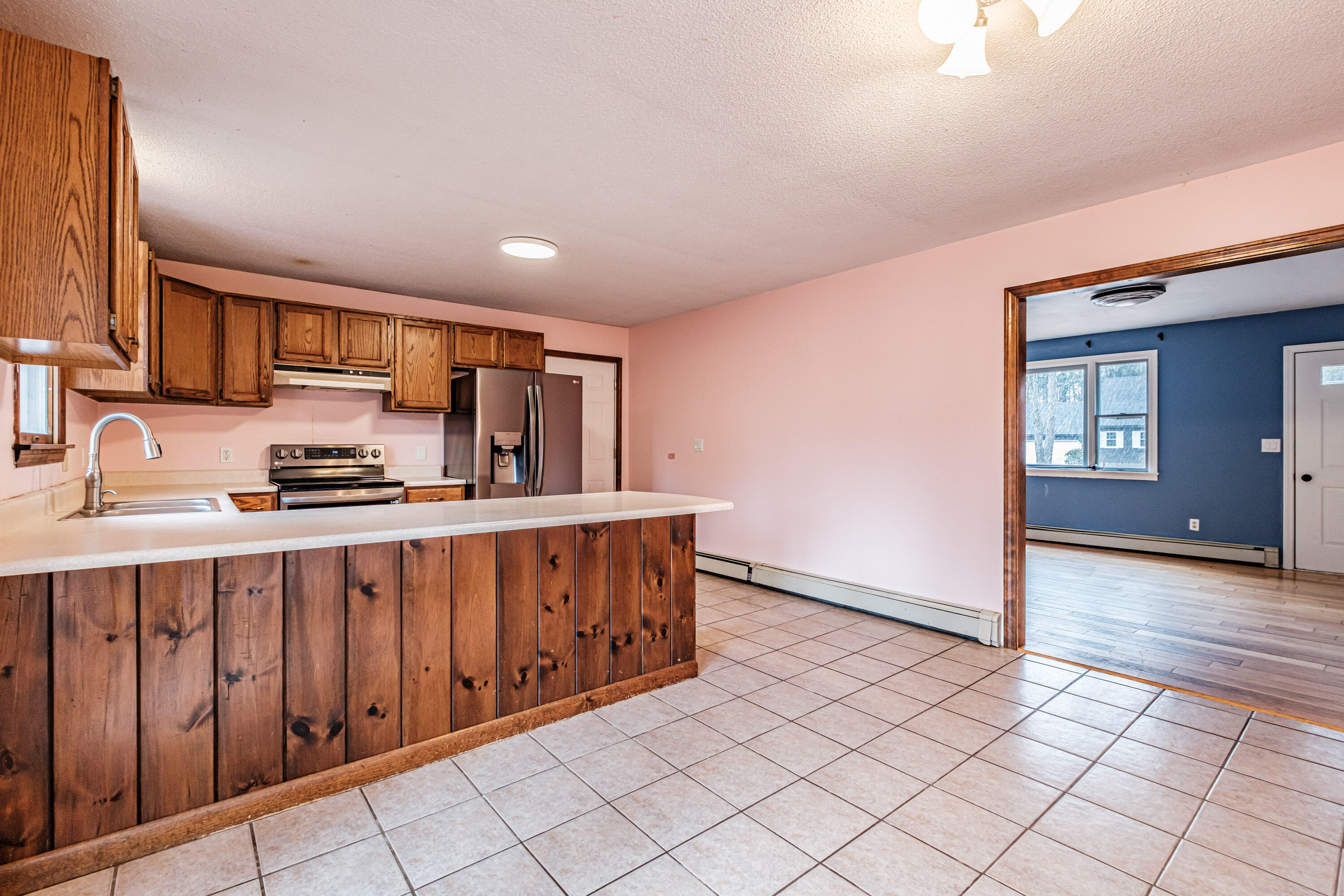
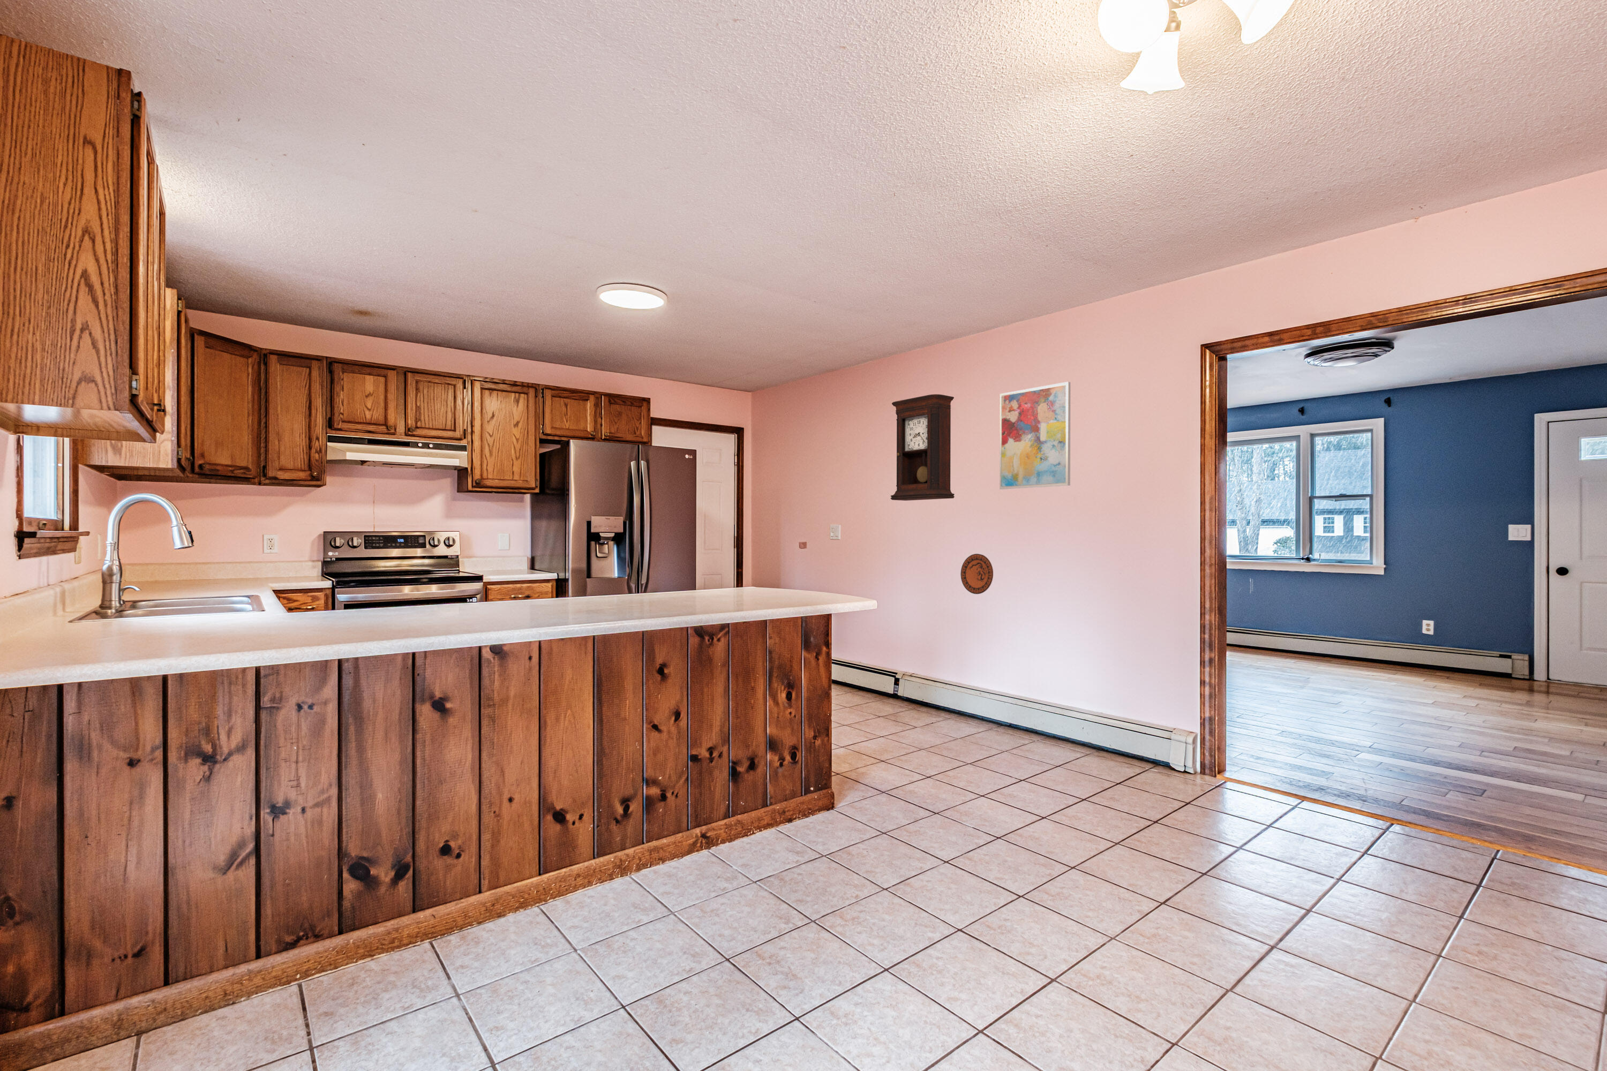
+ wall art [1000,381,1071,490]
+ decorative plate [960,553,994,594]
+ pendulum clock [891,393,955,501]
